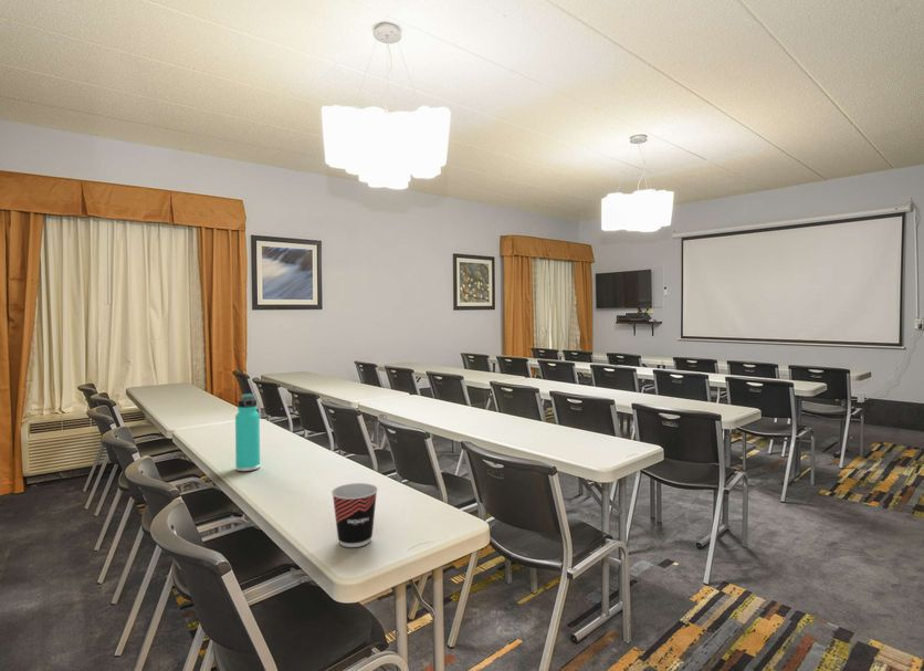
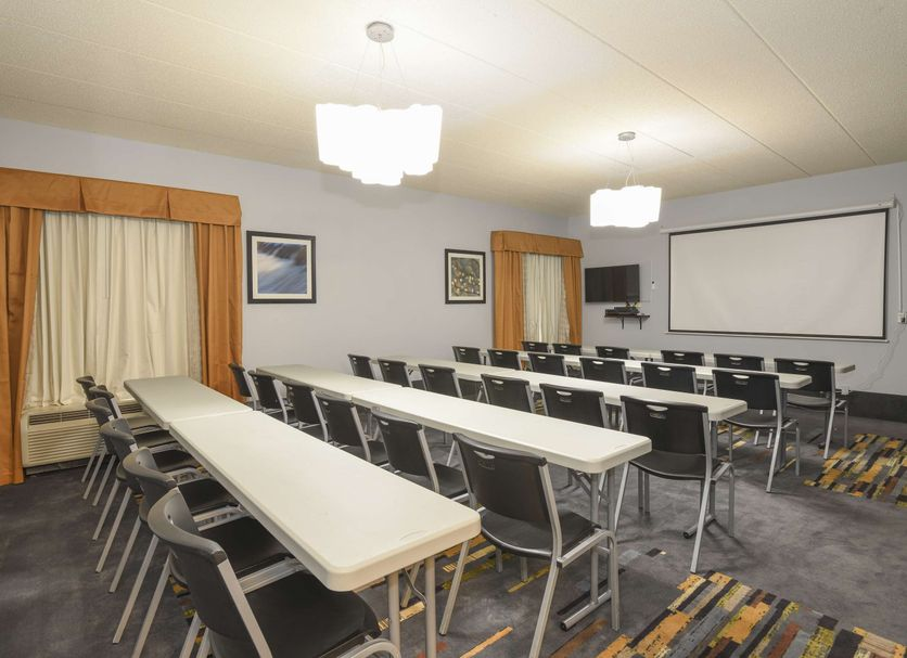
- thermos bottle [234,392,261,472]
- cup [330,482,379,548]
